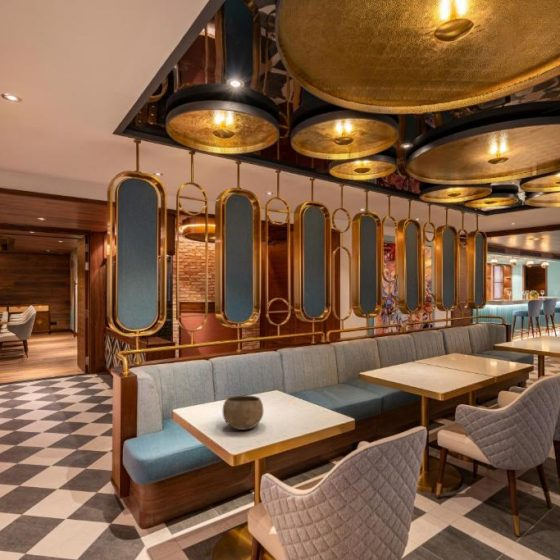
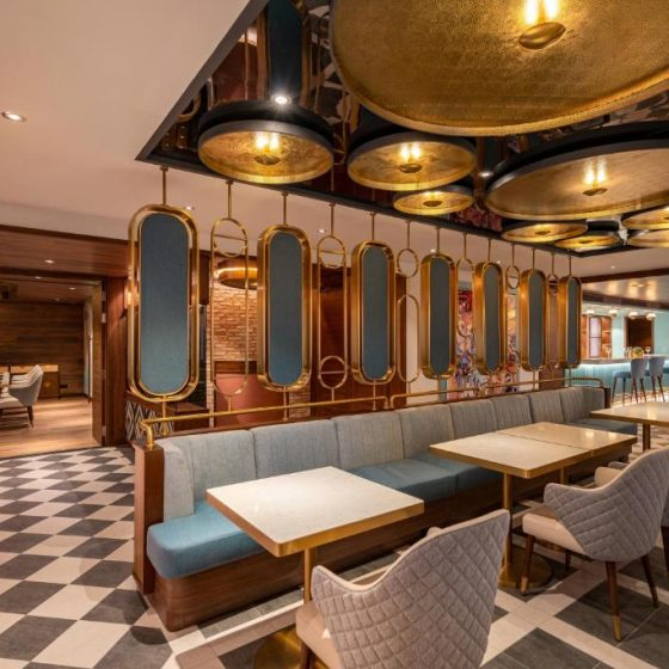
- bowl [222,394,265,431]
